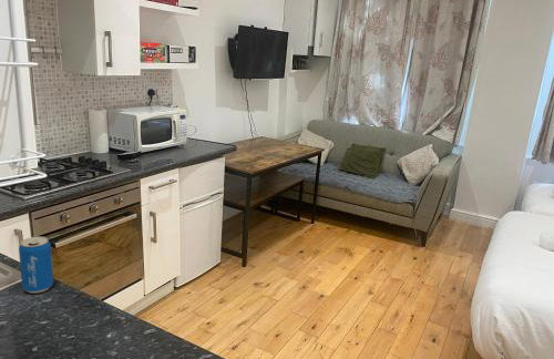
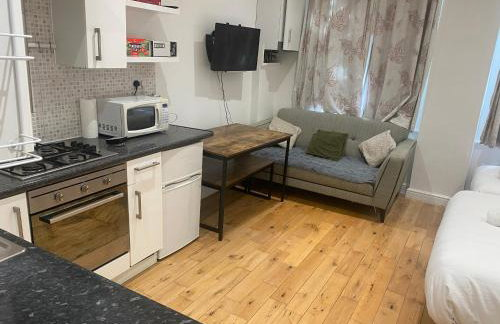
- beverage can [18,236,54,295]
